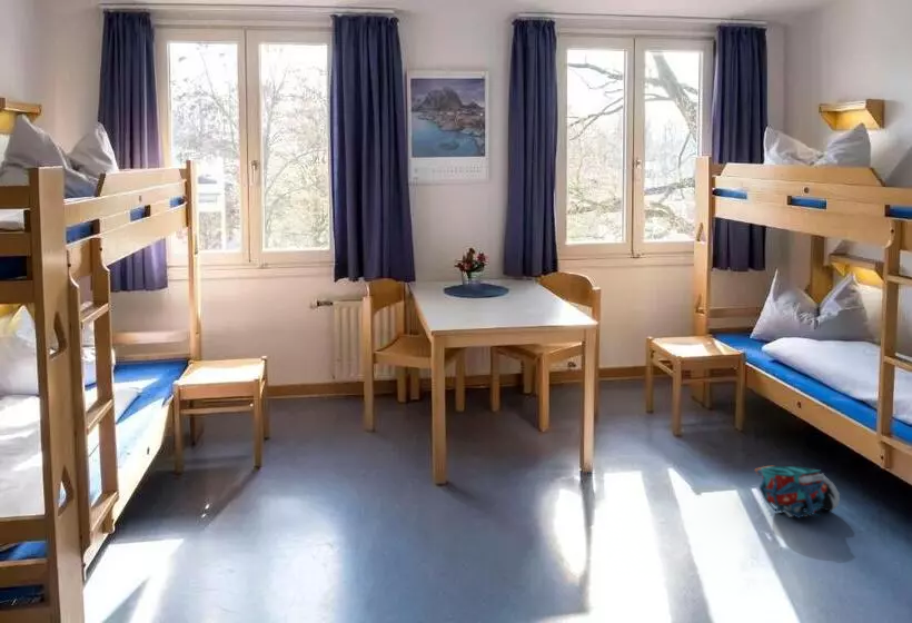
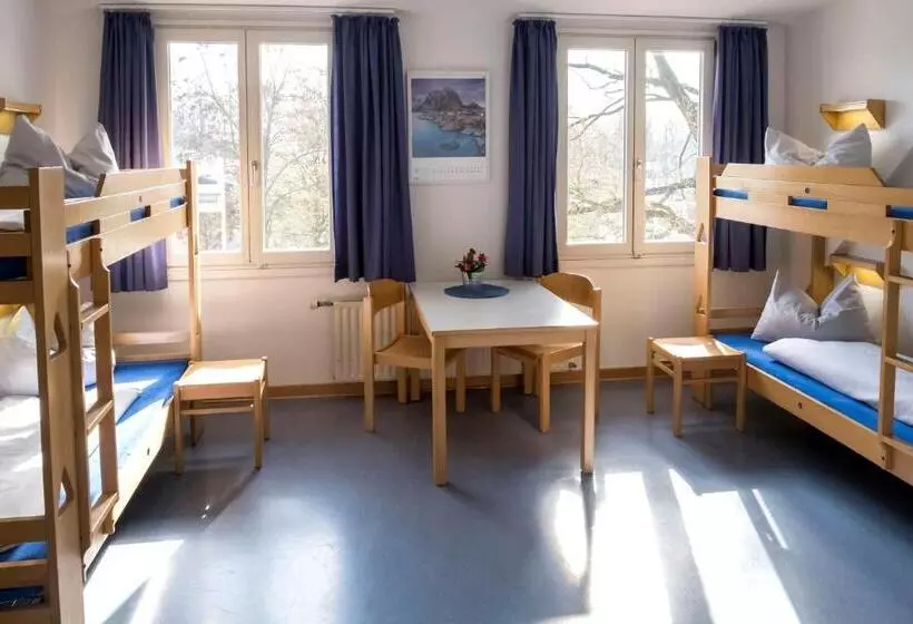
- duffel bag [754,465,841,520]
